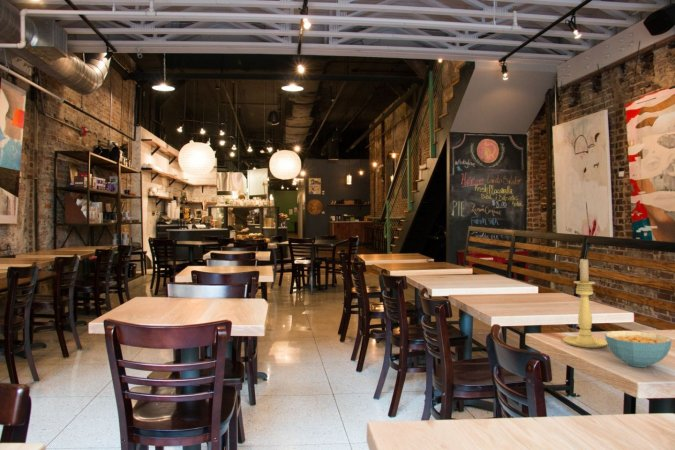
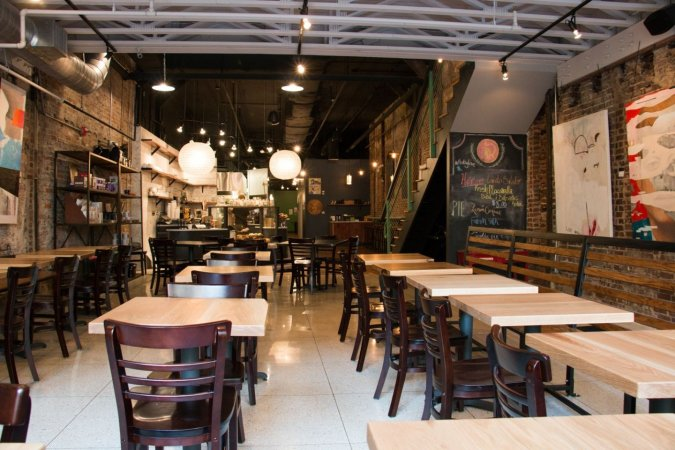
- candle holder [562,258,608,349]
- cereal bowl [604,330,673,368]
